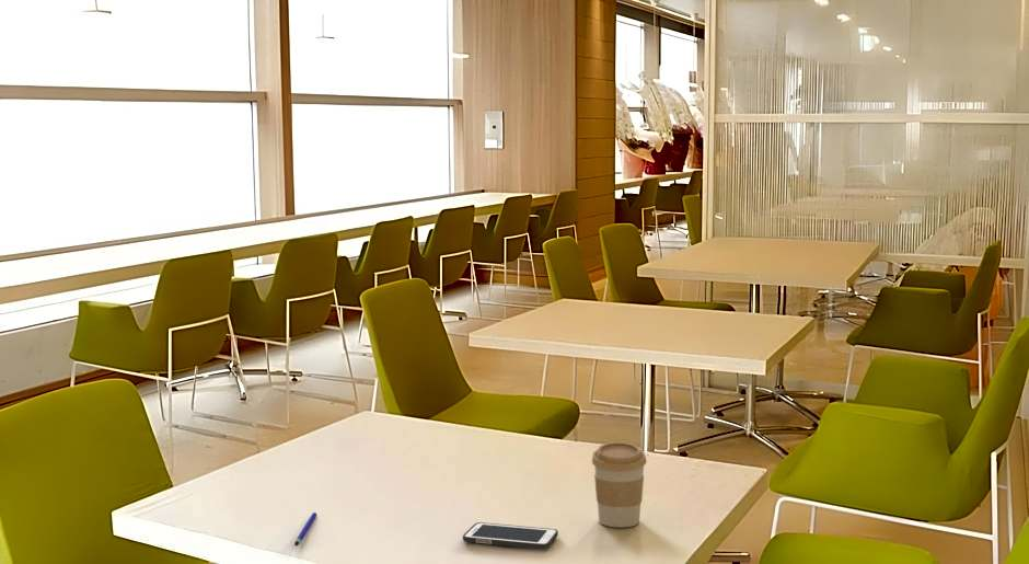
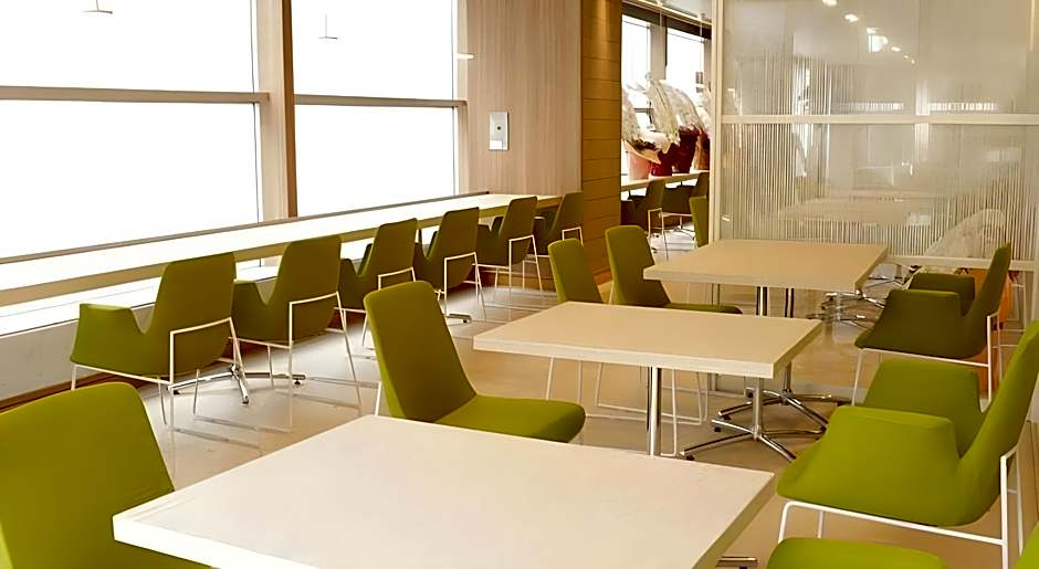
- cell phone [462,521,559,550]
- pen [293,511,317,546]
- coffee cup [591,441,648,529]
